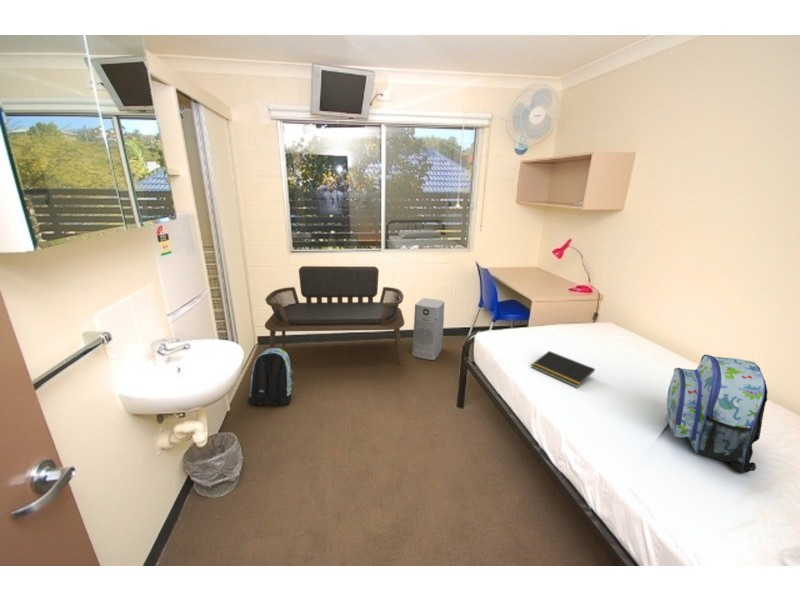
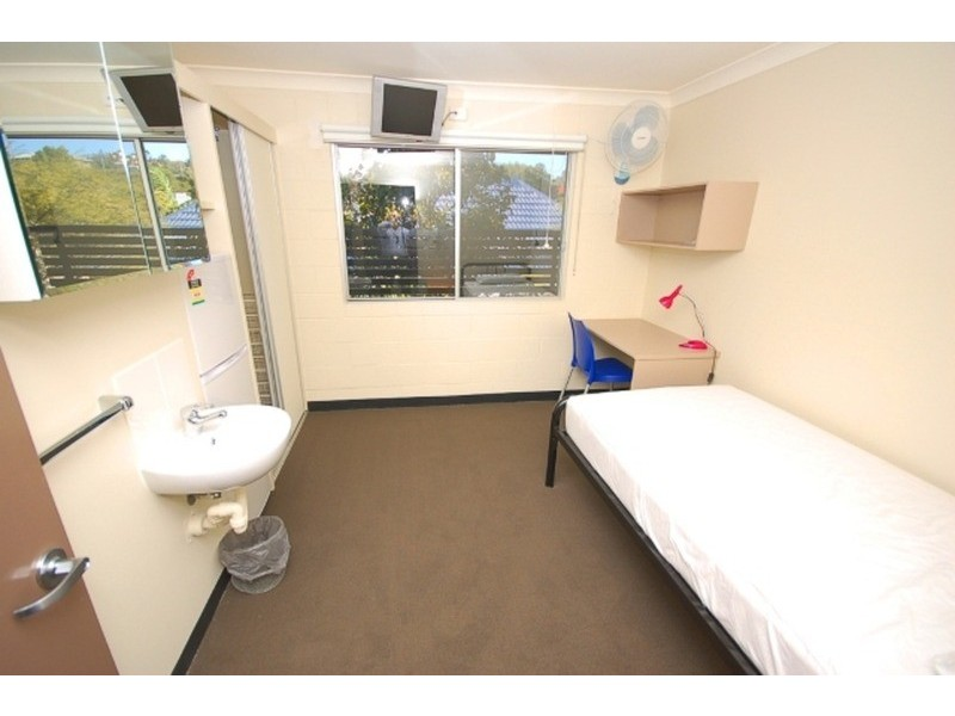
- air purifier [411,297,446,361]
- backpack [247,347,294,407]
- notepad [530,350,596,389]
- backpack [666,354,768,475]
- bench [264,265,405,366]
